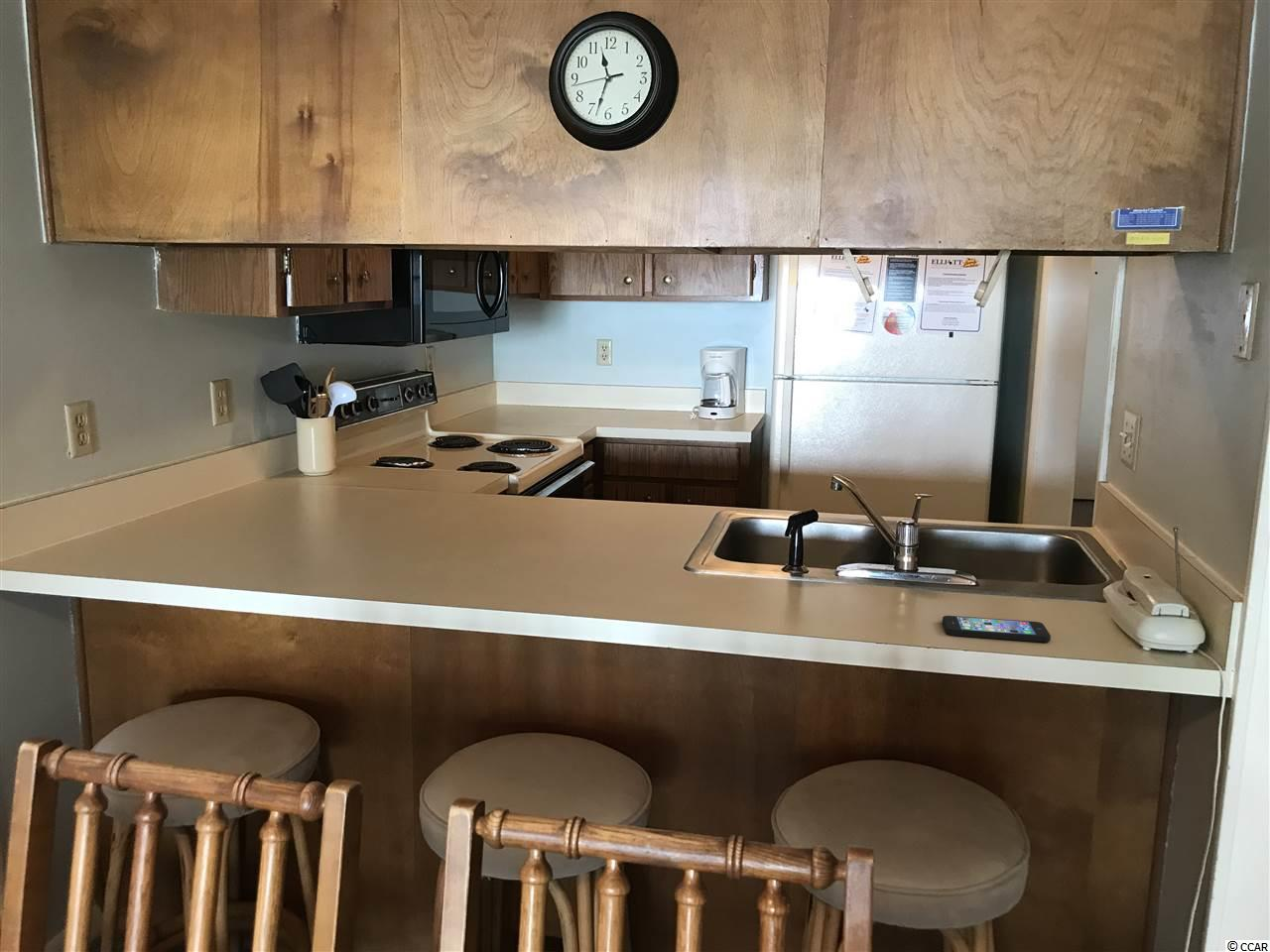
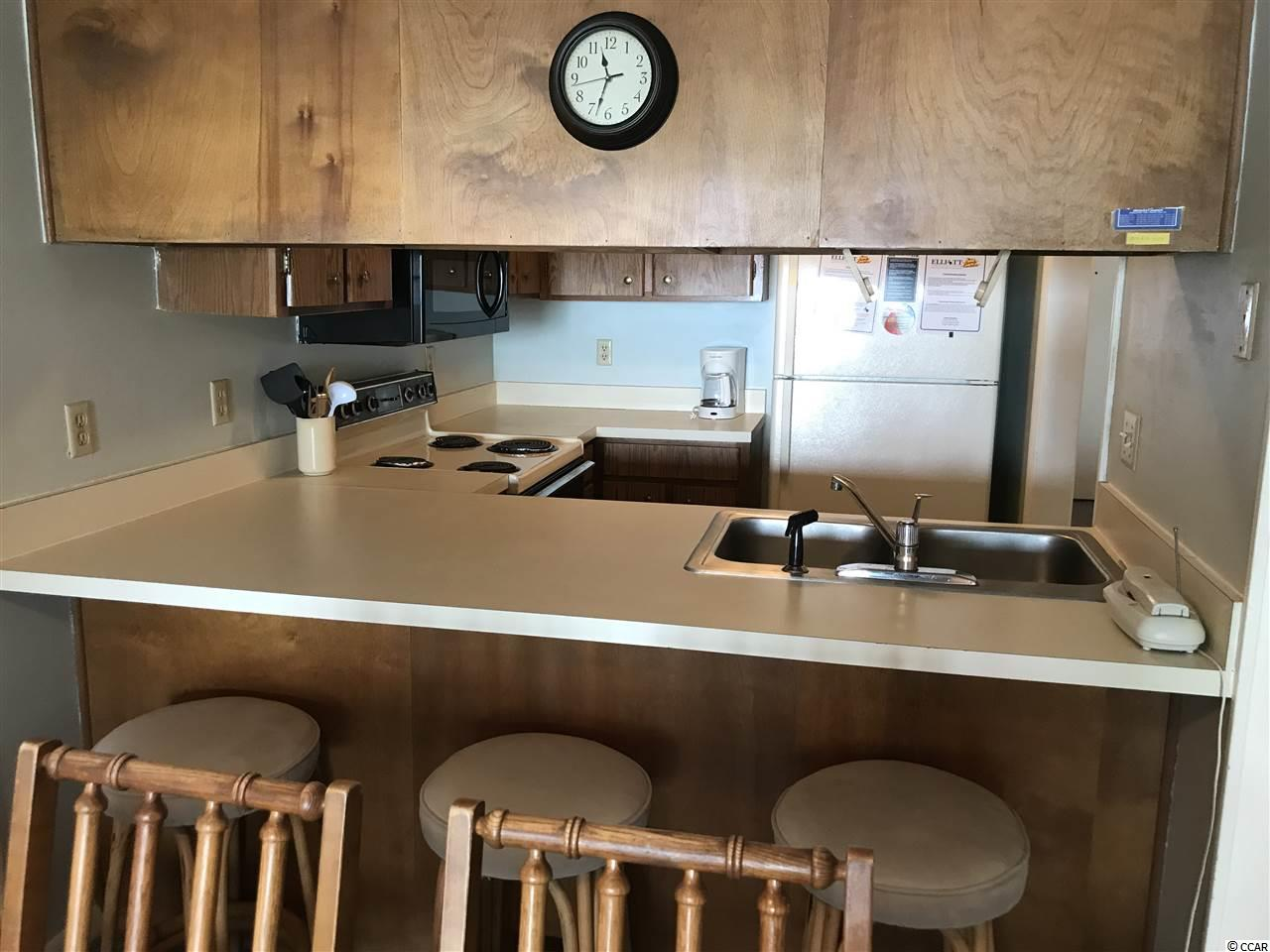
- smartphone [942,615,1052,643]
